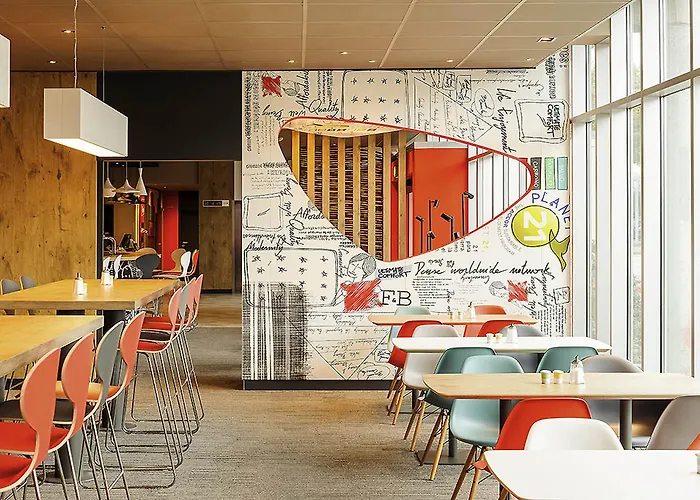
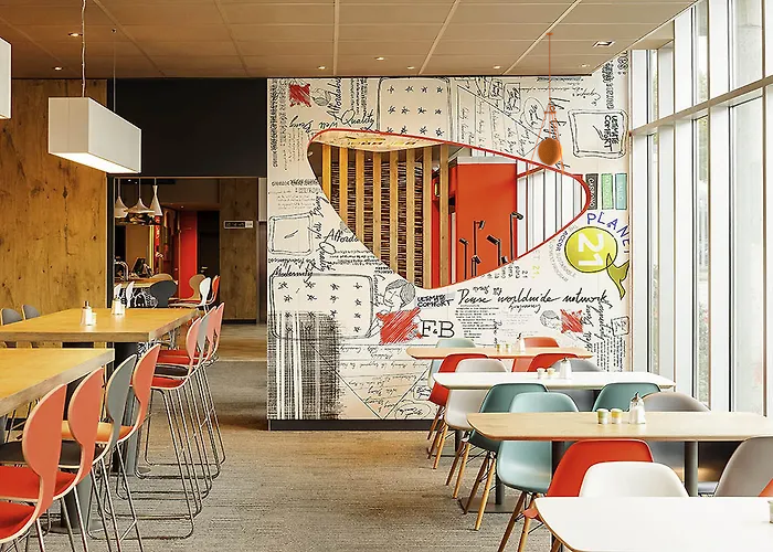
+ pendant light [526,32,565,177]
